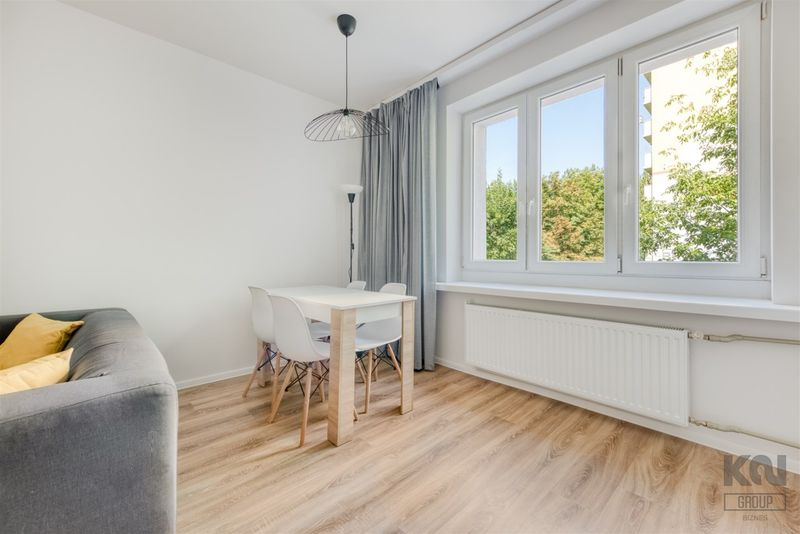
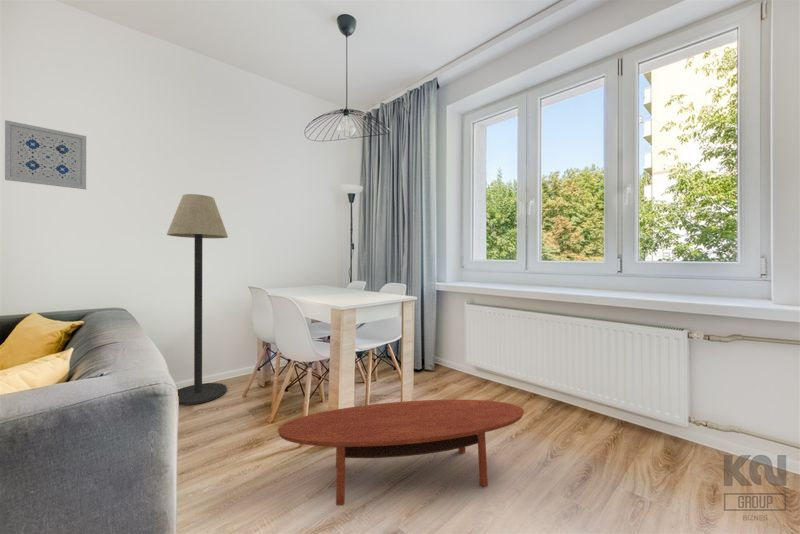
+ wall art [4,119,87,190]
+ coffee table [277,399,525,506]
+ floor lamp [166,193,229,406]
